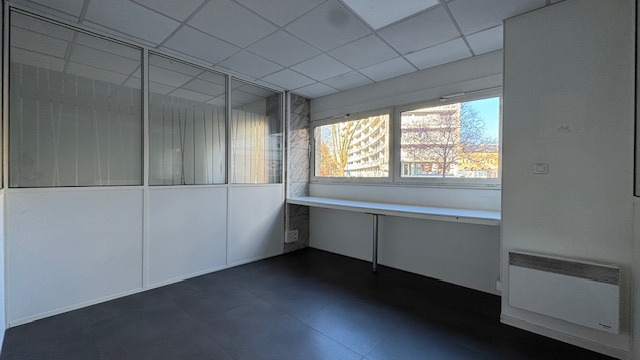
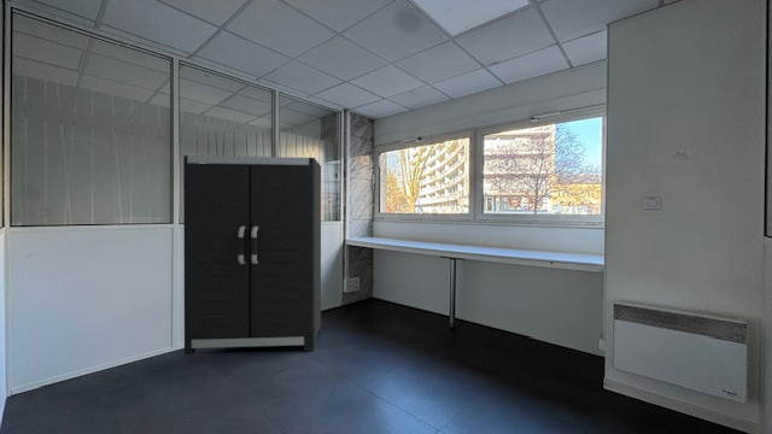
+ storage cabinet [182,154,322,356]
